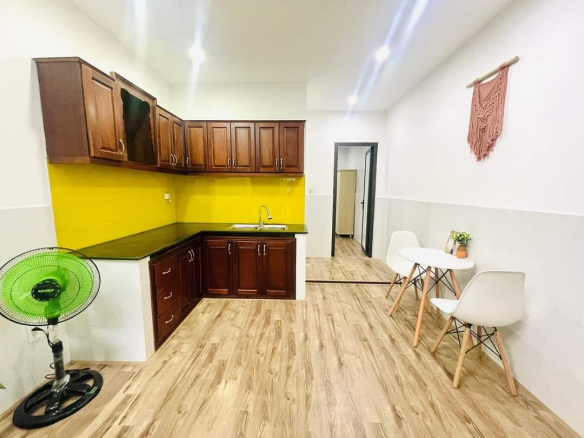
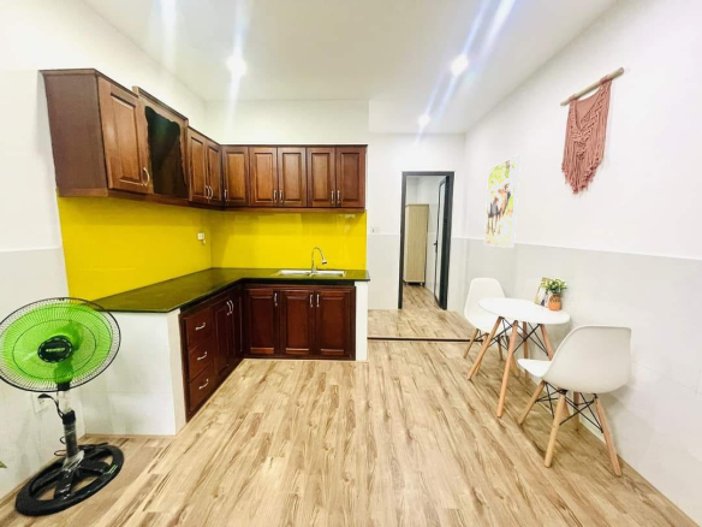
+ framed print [483,153,522,249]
